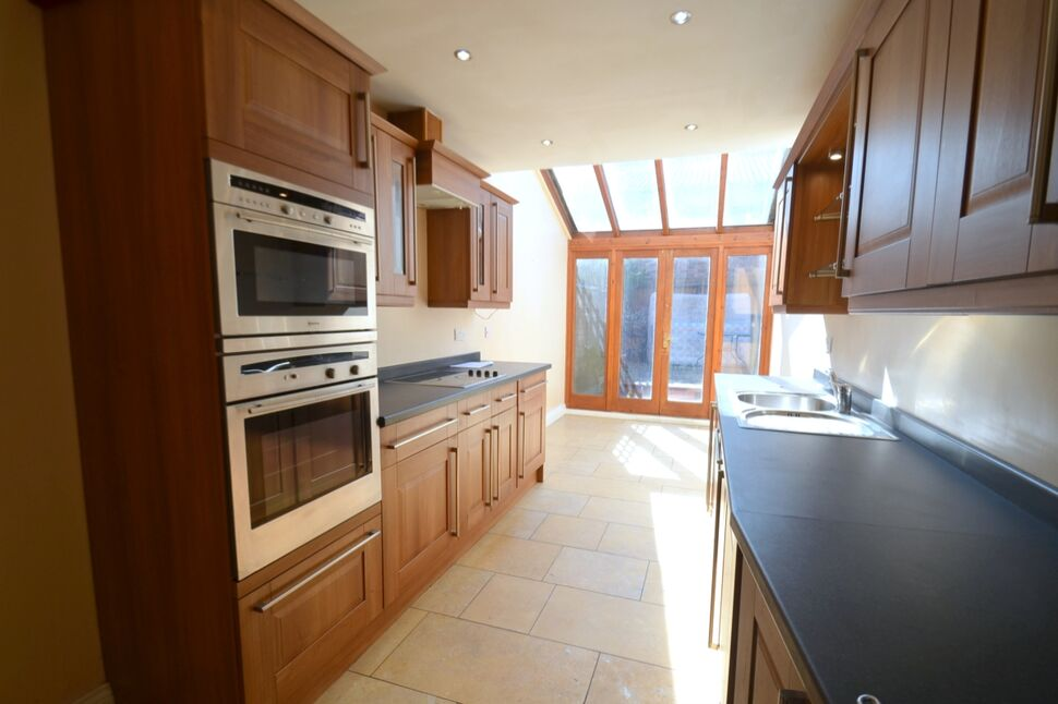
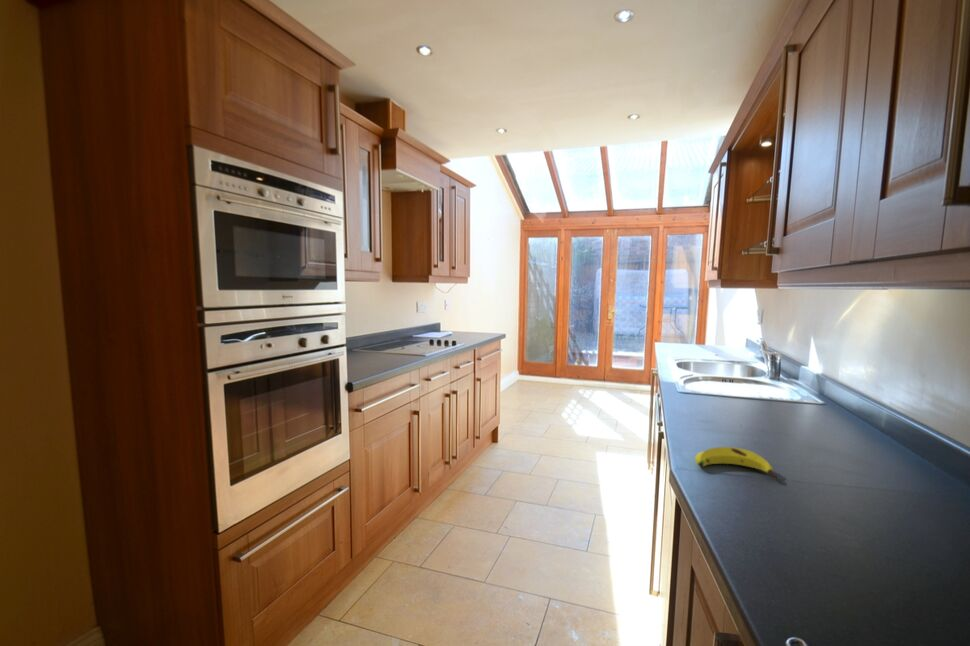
+ banana [694,446,778,481]
